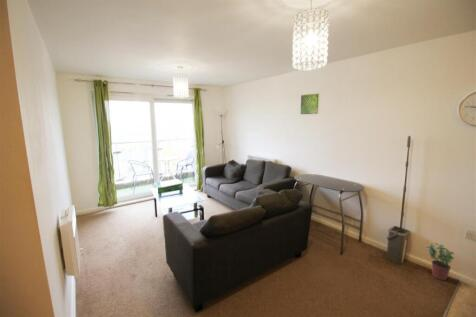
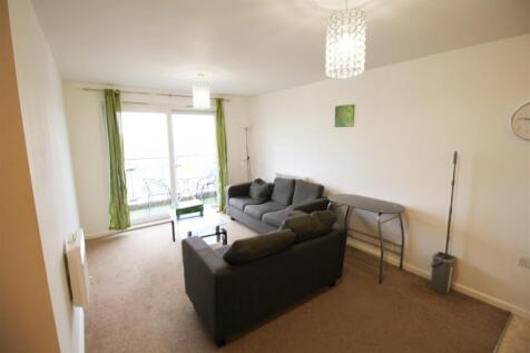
- potted plant [425,242,455,281]
